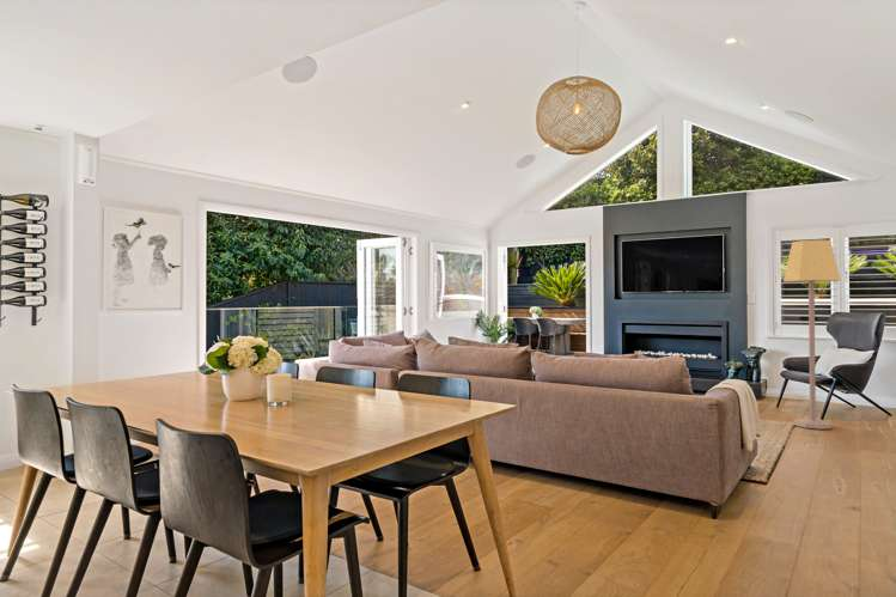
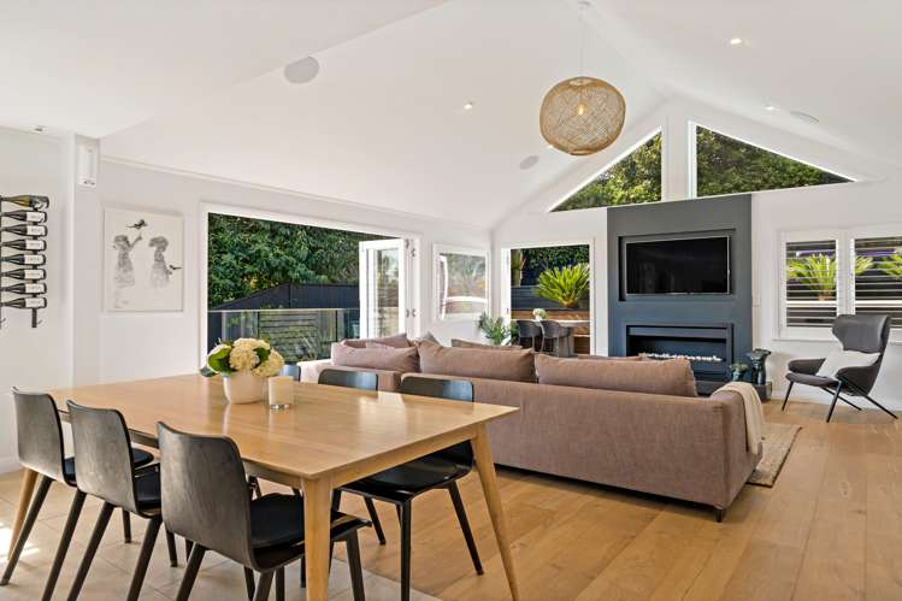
- lamp [782,238,842,431]
